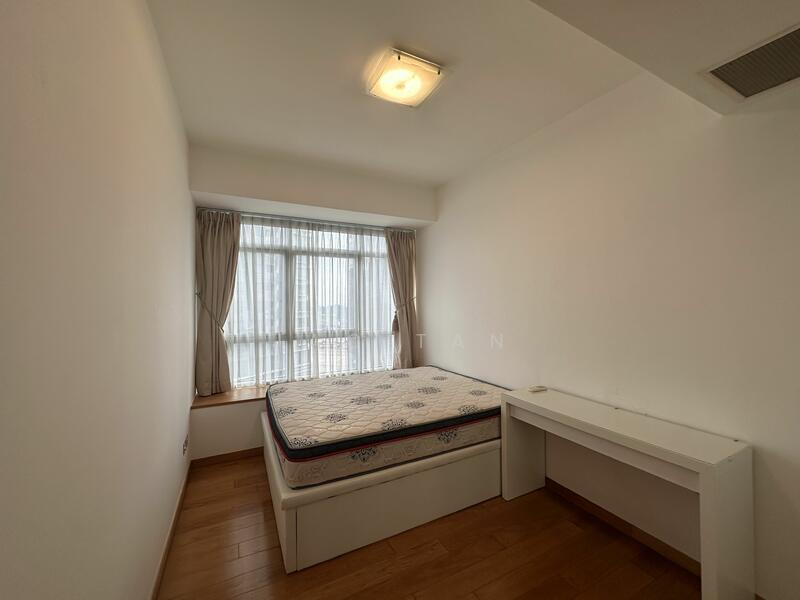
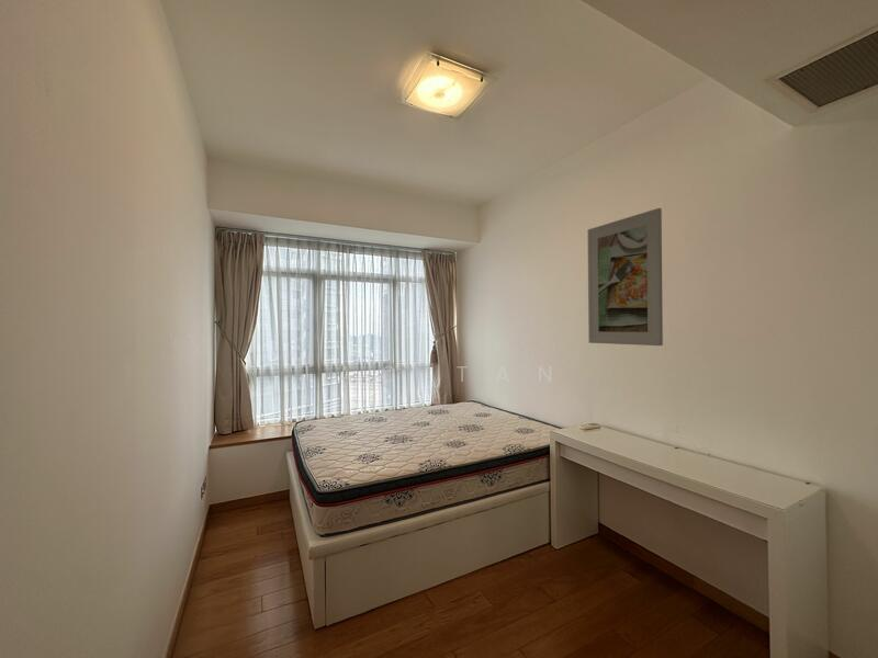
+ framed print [587,207,664,347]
